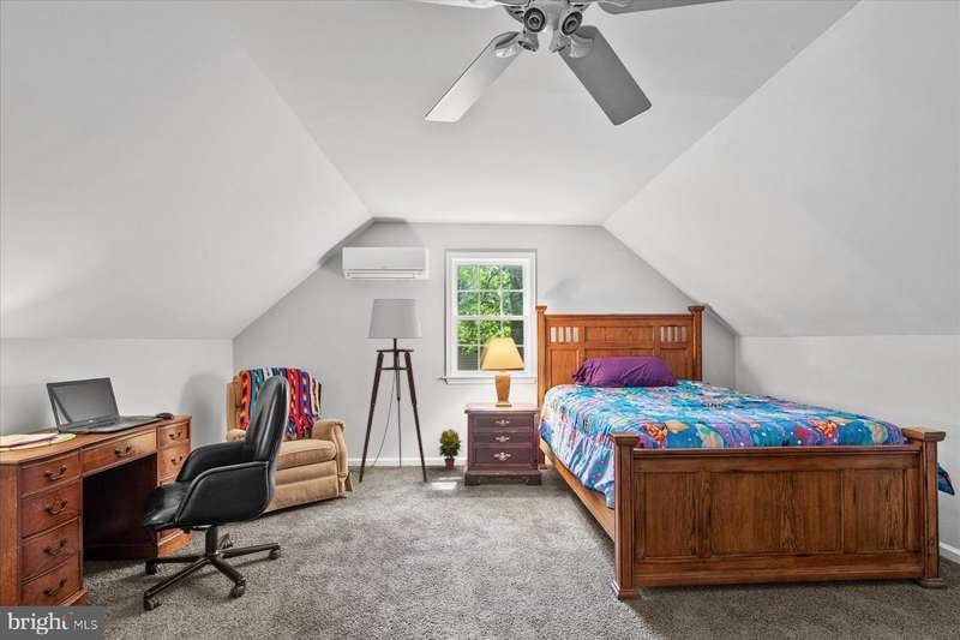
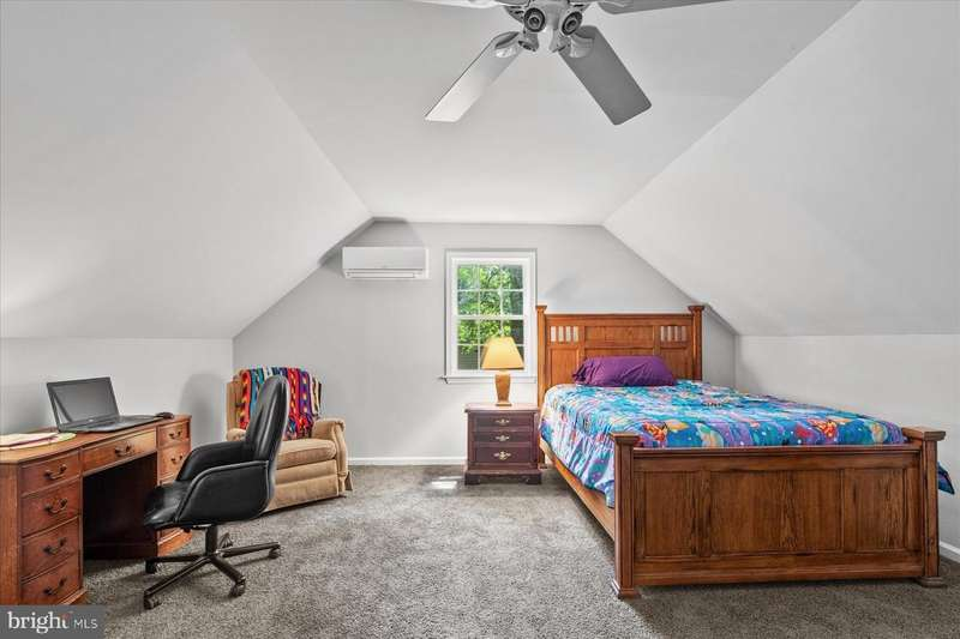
- floor lamp [348,298,428,484]
- potted plant [438,427,463,471]
